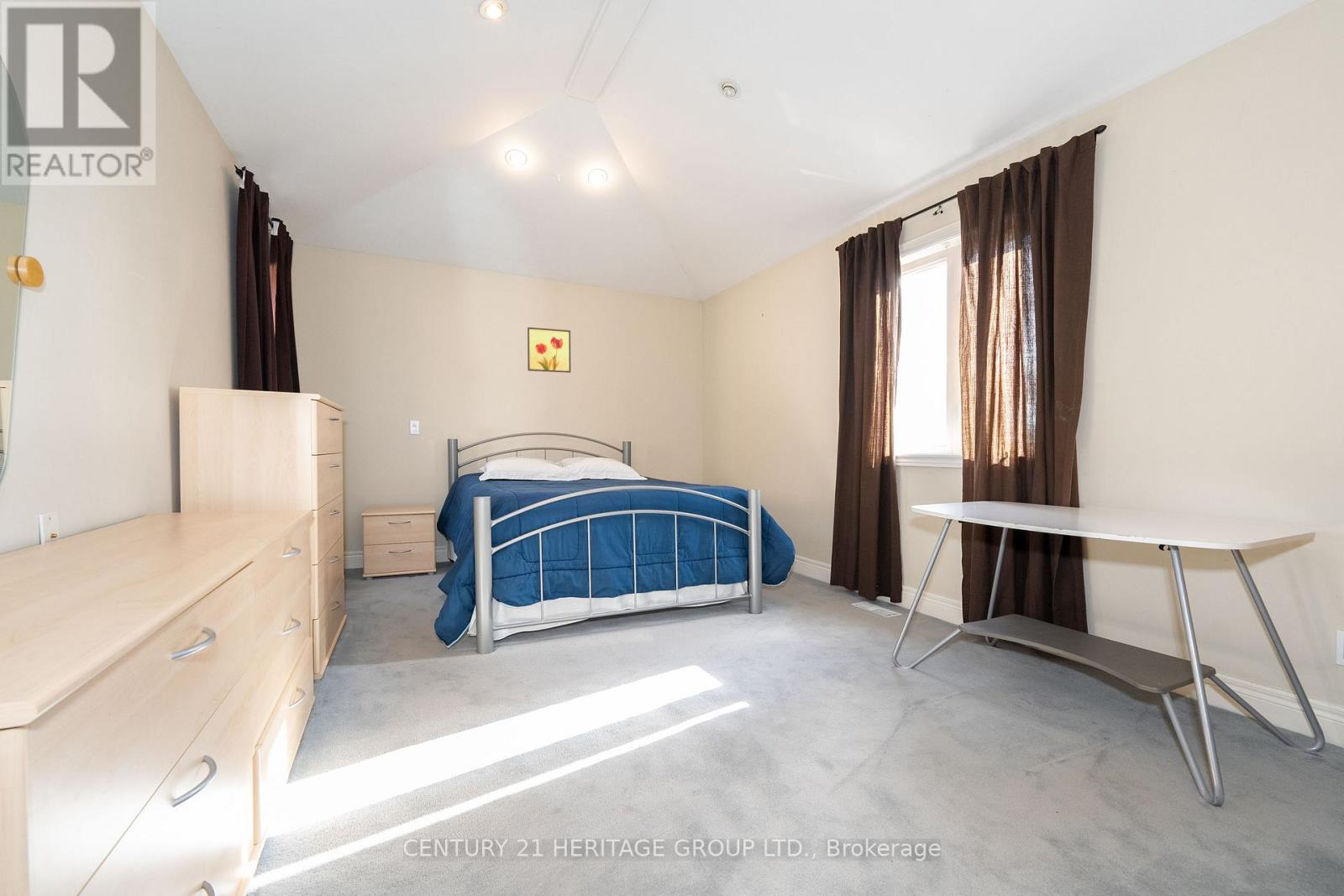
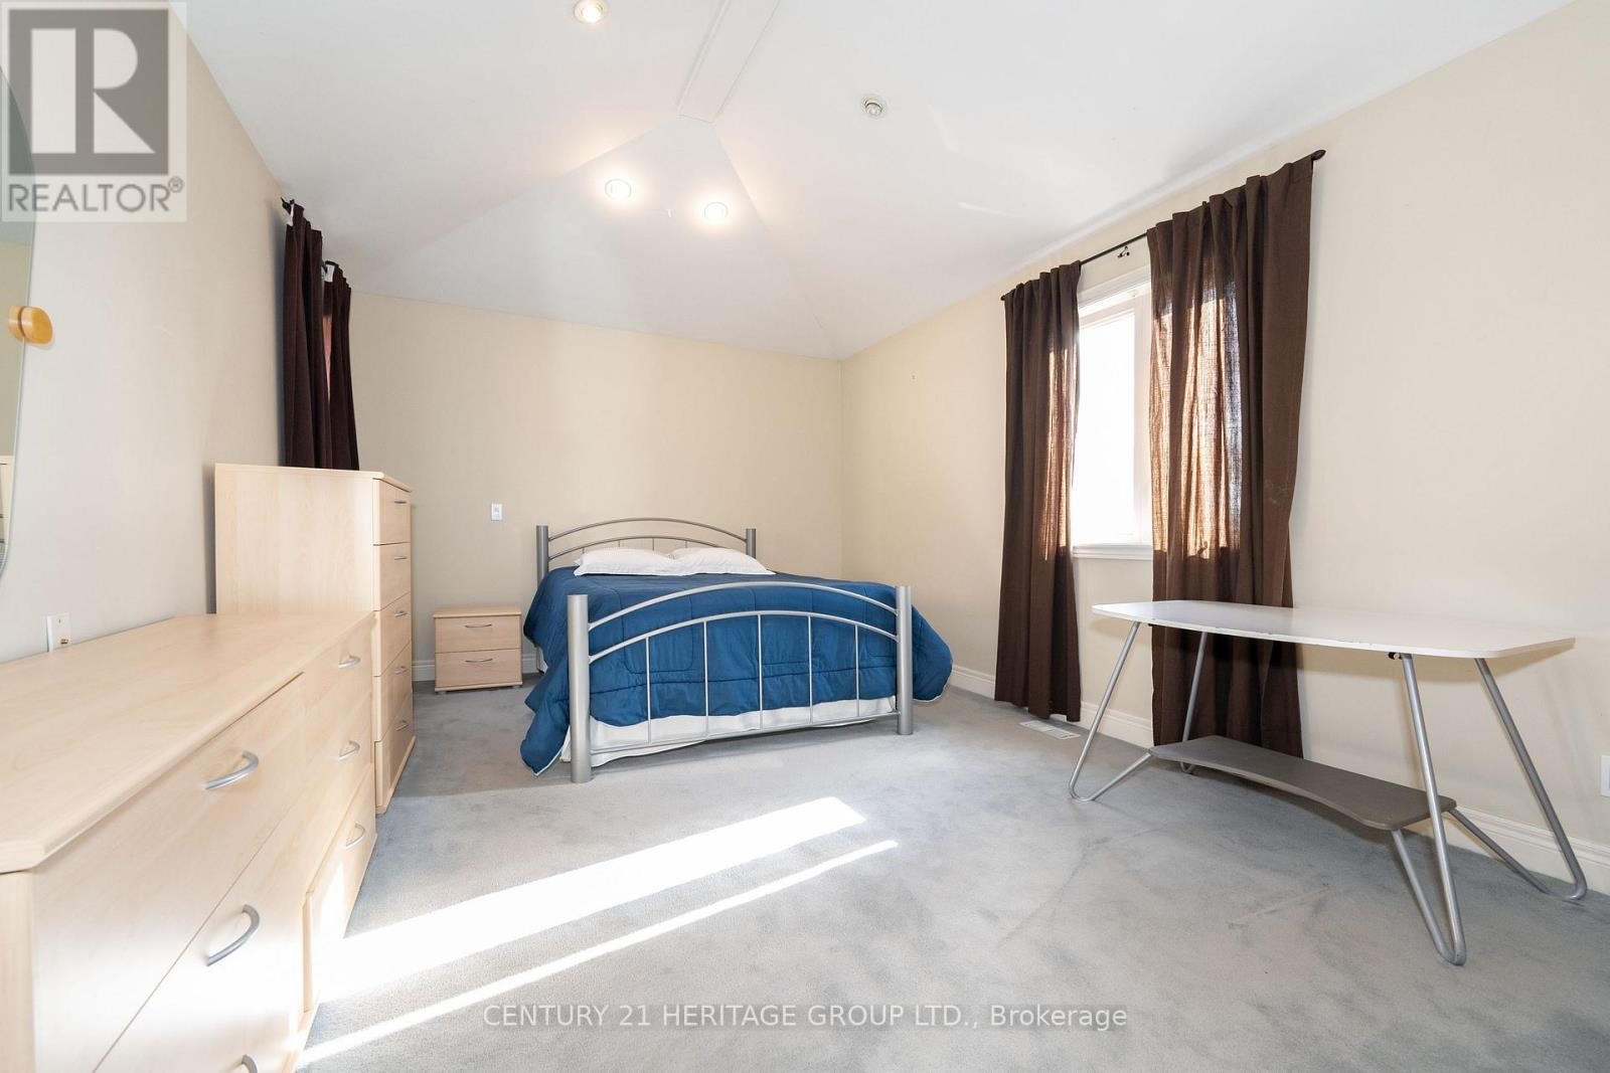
- wall art [527,327,571,374]
